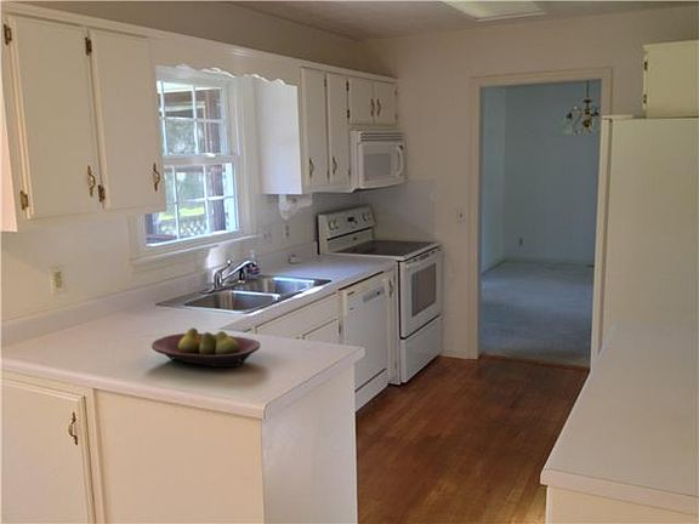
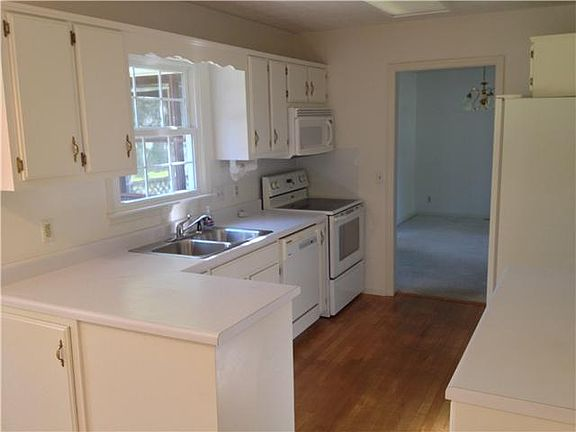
- fruit bowl [150,326,261,369]
